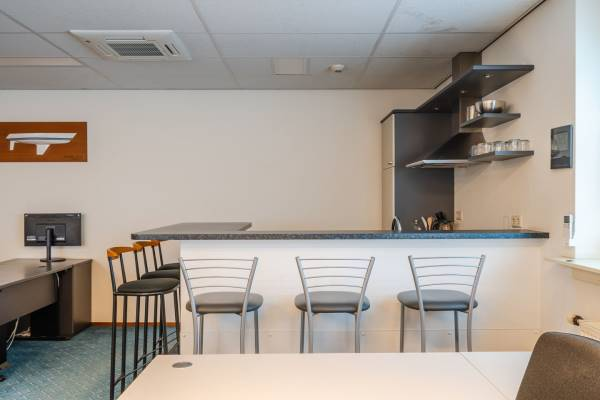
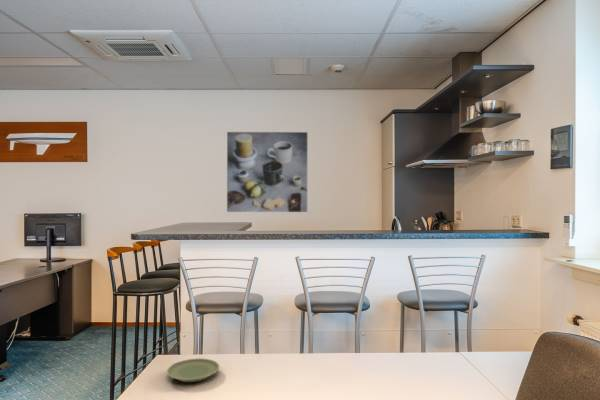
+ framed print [226,131,309,213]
+ plate [166,357,220,383]
